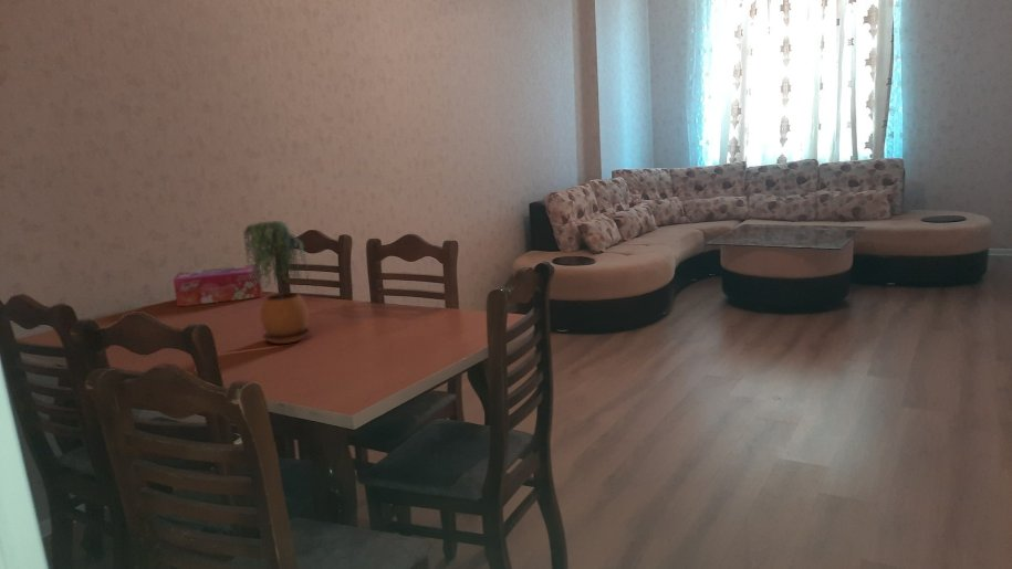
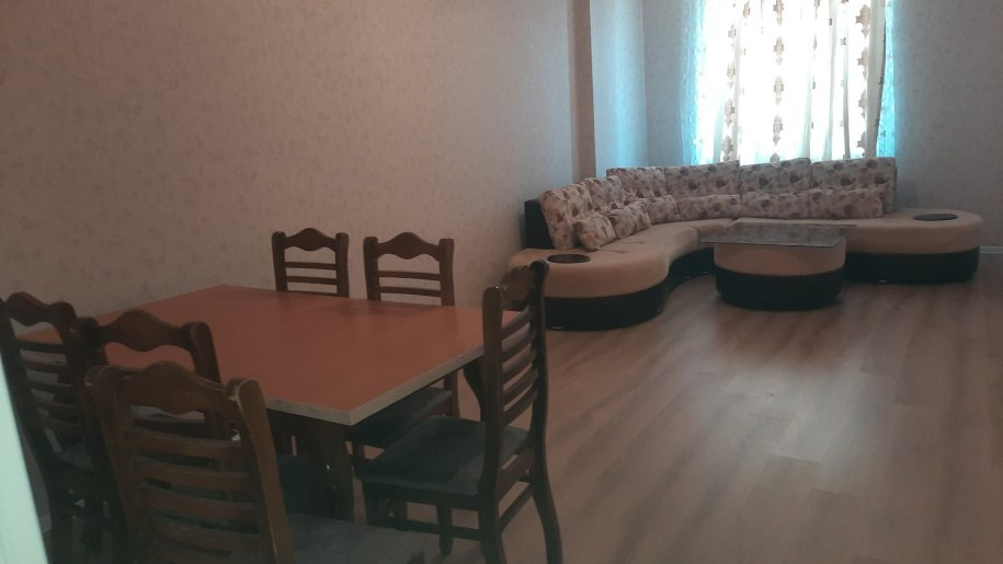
- tissue box [173,264,263,308]
- potted plant [242,220,312,345]
